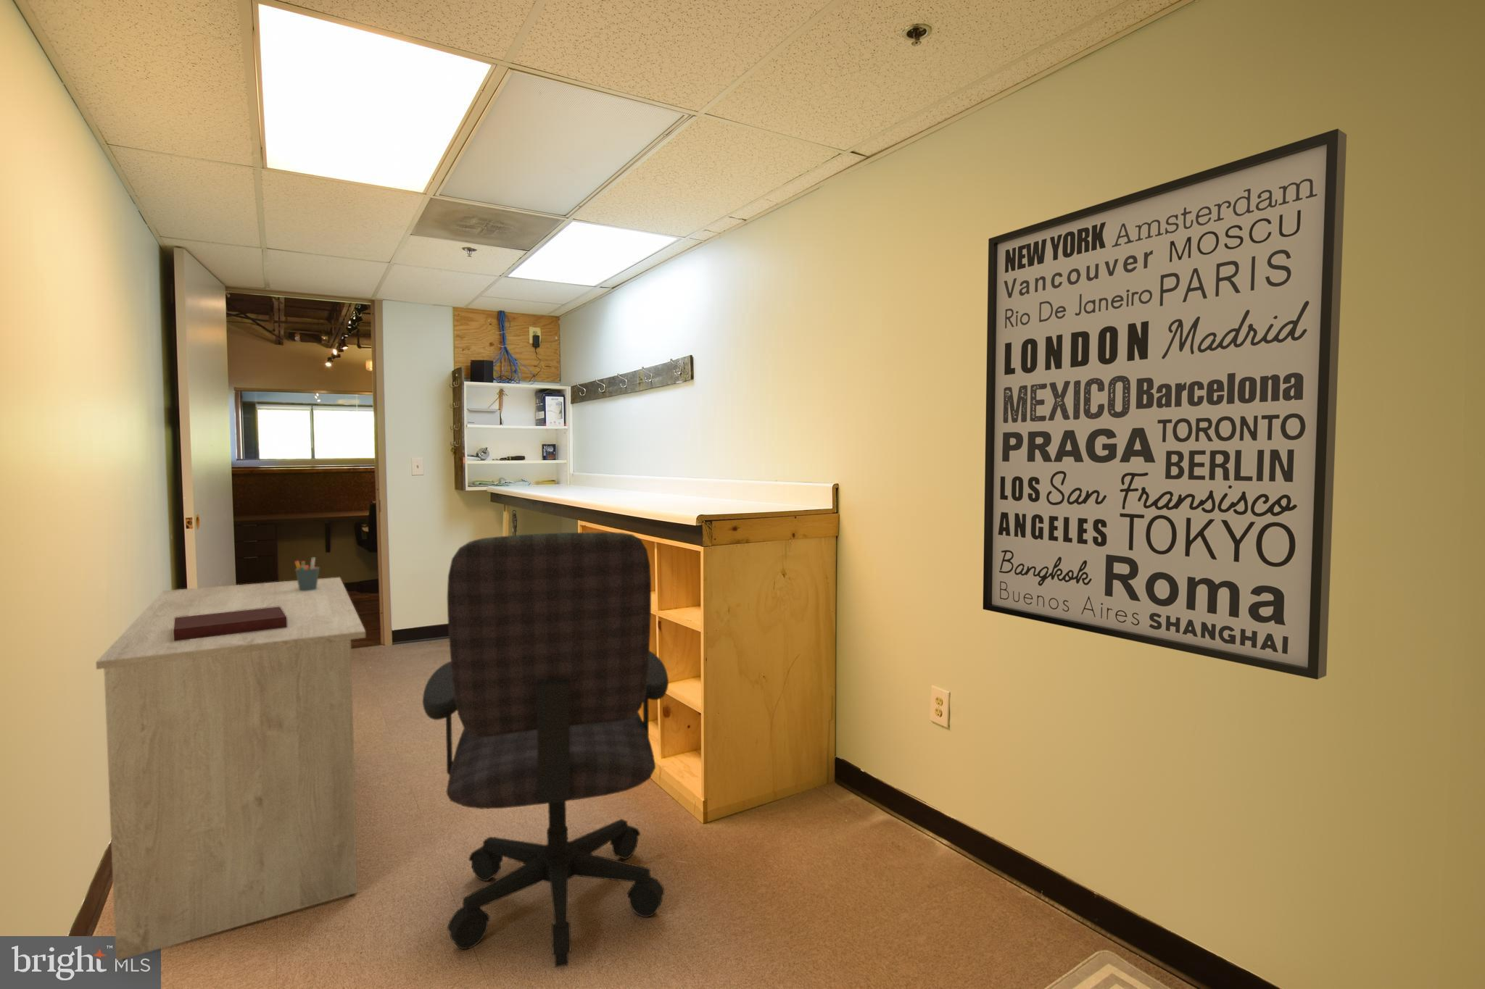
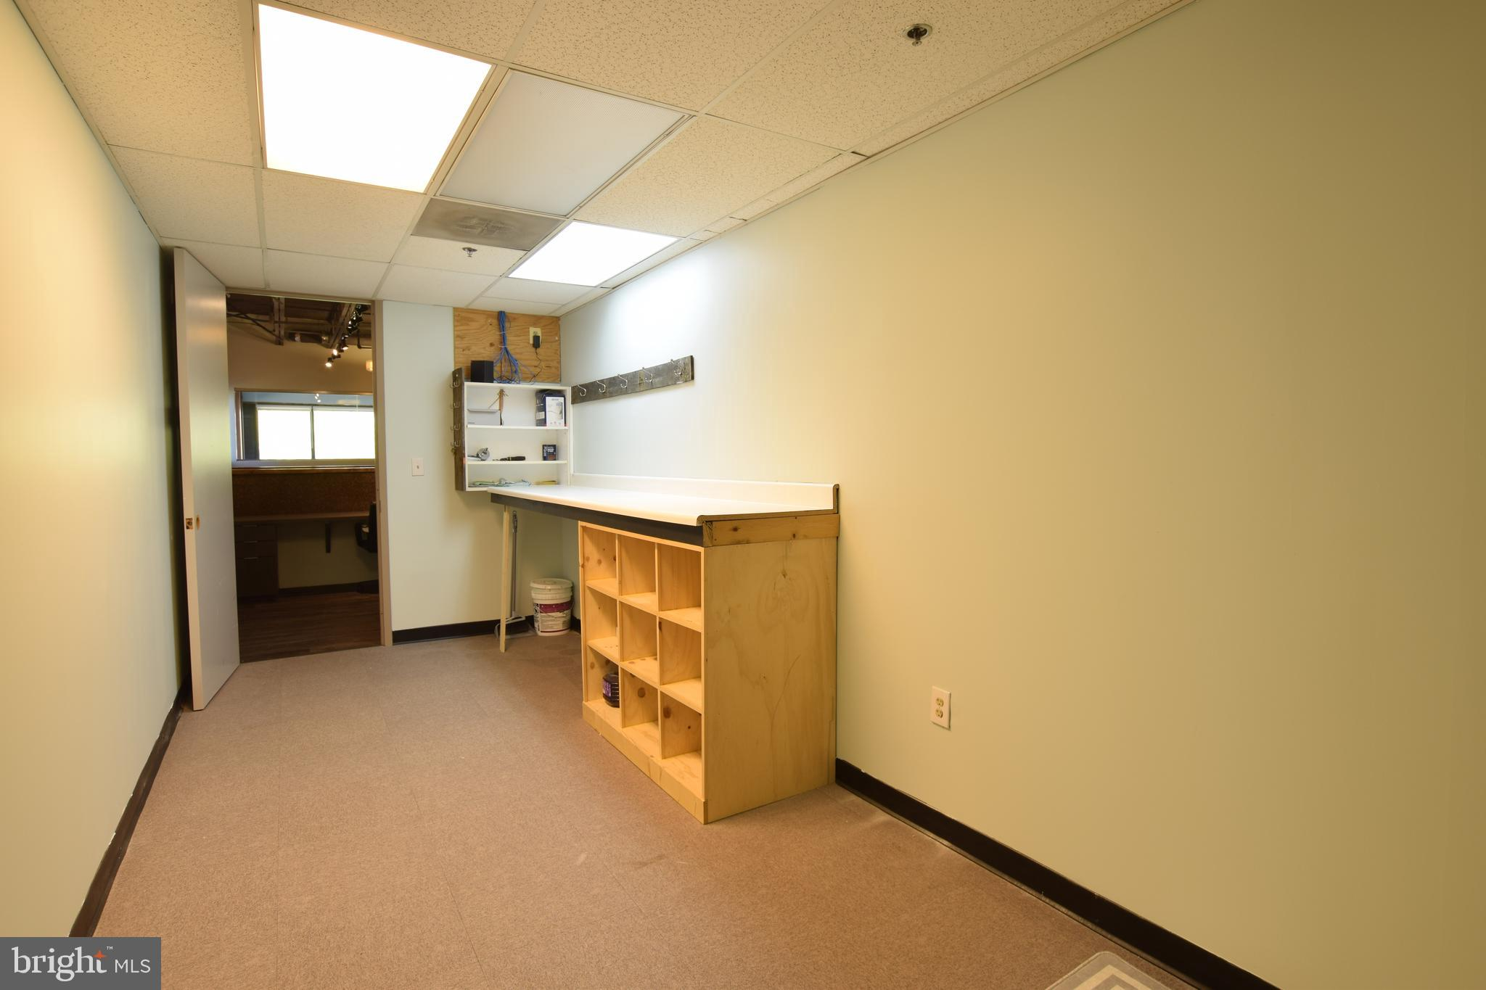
- pen holder [294,556,320,592]
- office chair [422,532,669,968]
- notebook [173,606,287,641]
- wall art [983,128,1347,680]
- desk [95,577,367,961]
